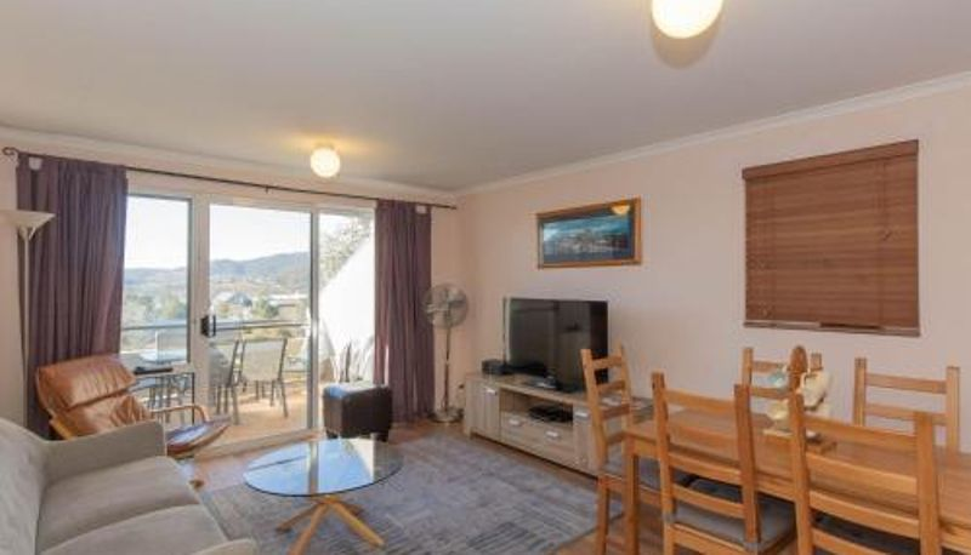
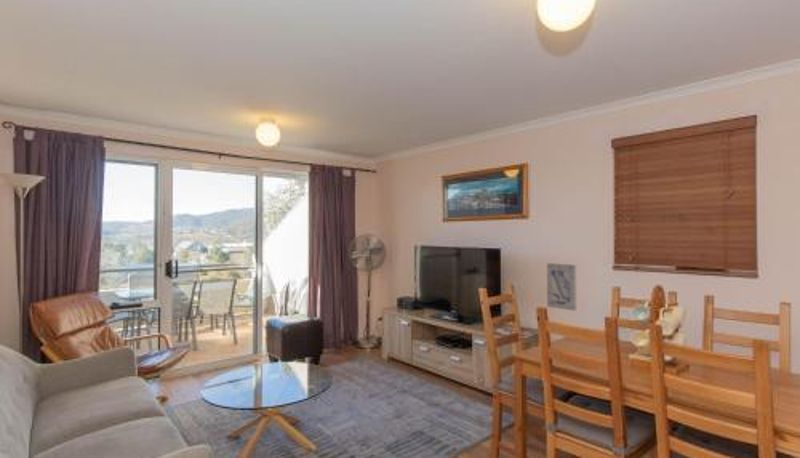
+ wall art [546,262,577,312]
